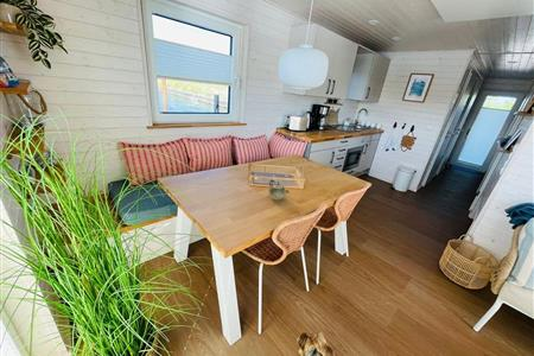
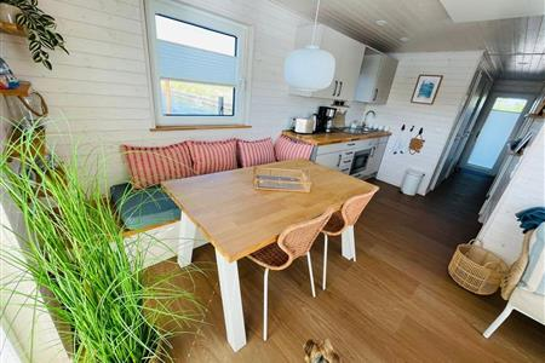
- teapot [268,179,290,202]
